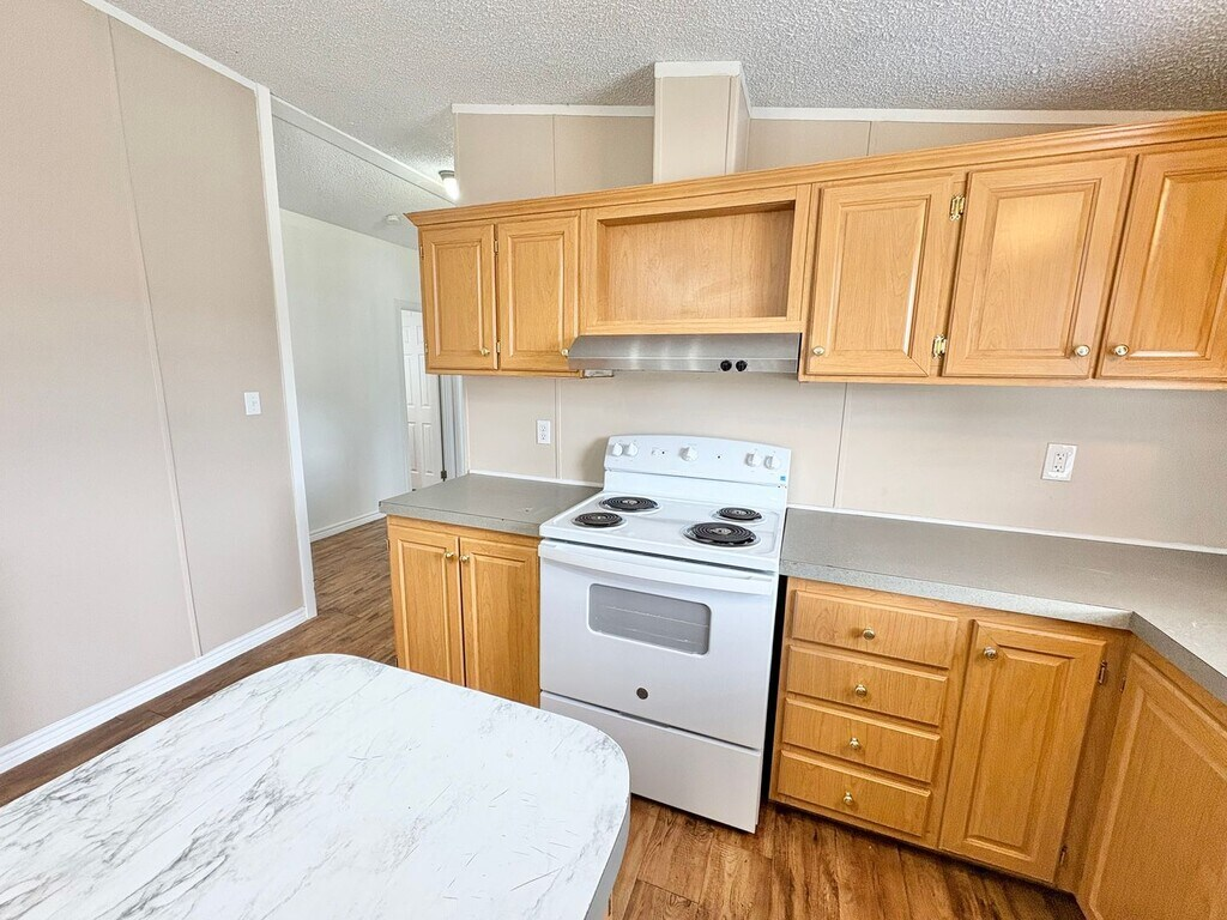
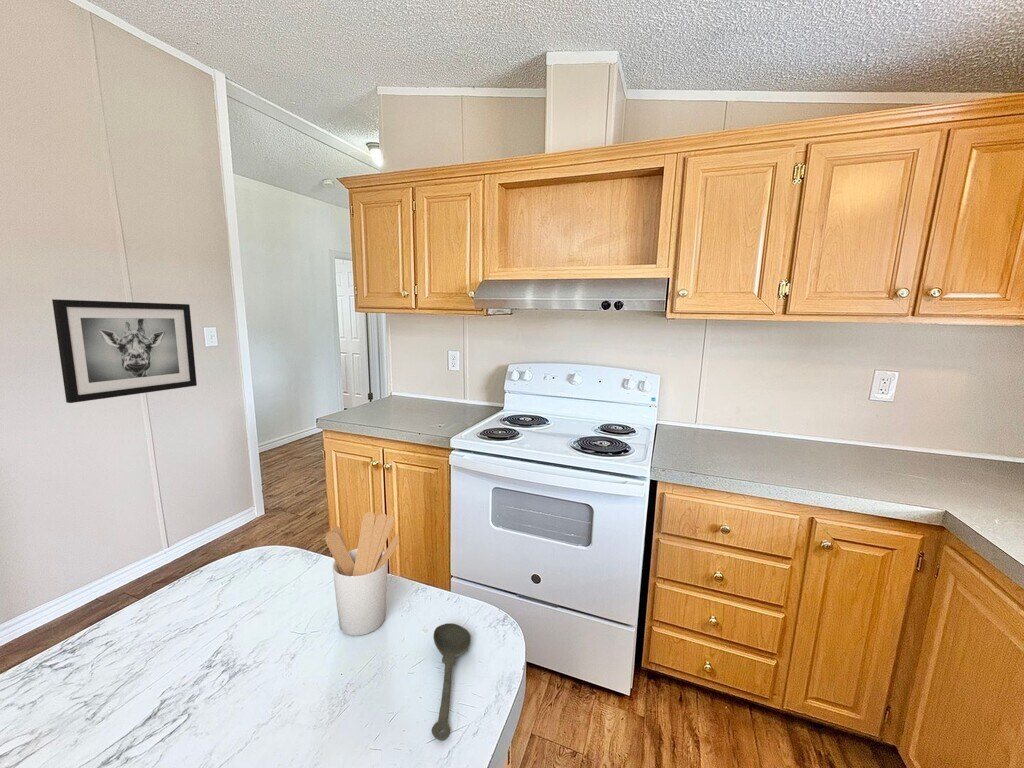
+ utensil holder [325,511,399,637]
+ spoon [431,622,472,742]
+ wall art [51,298,198,404]
